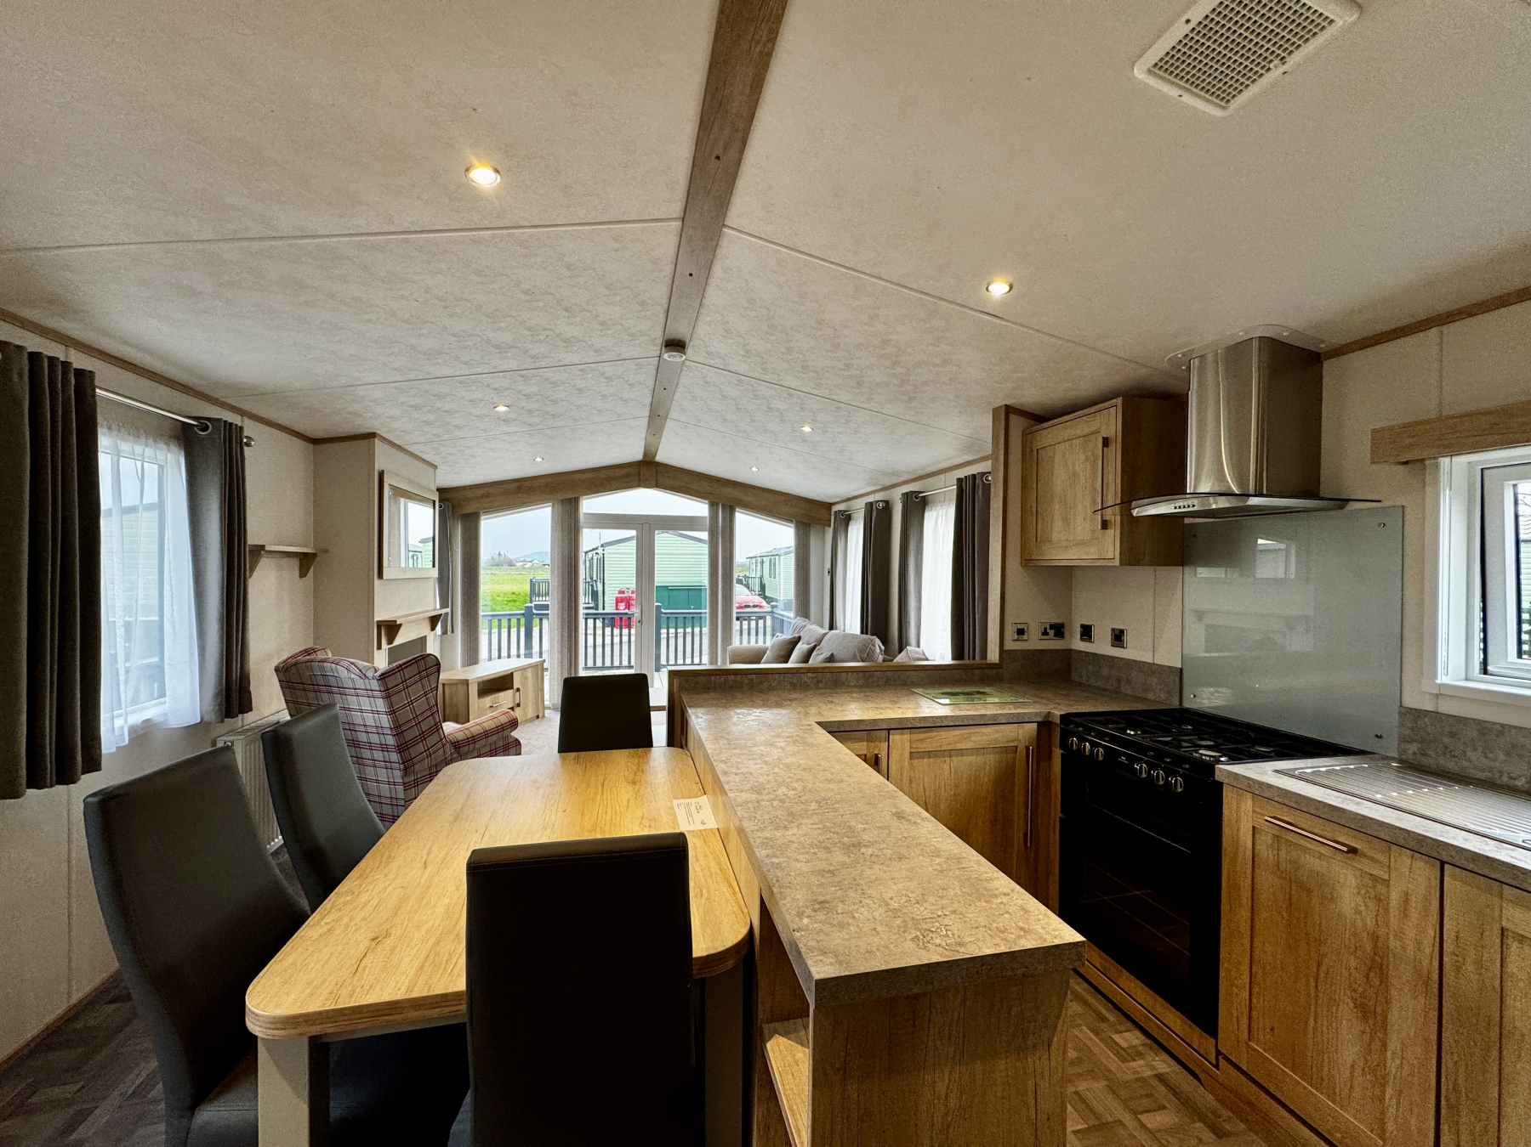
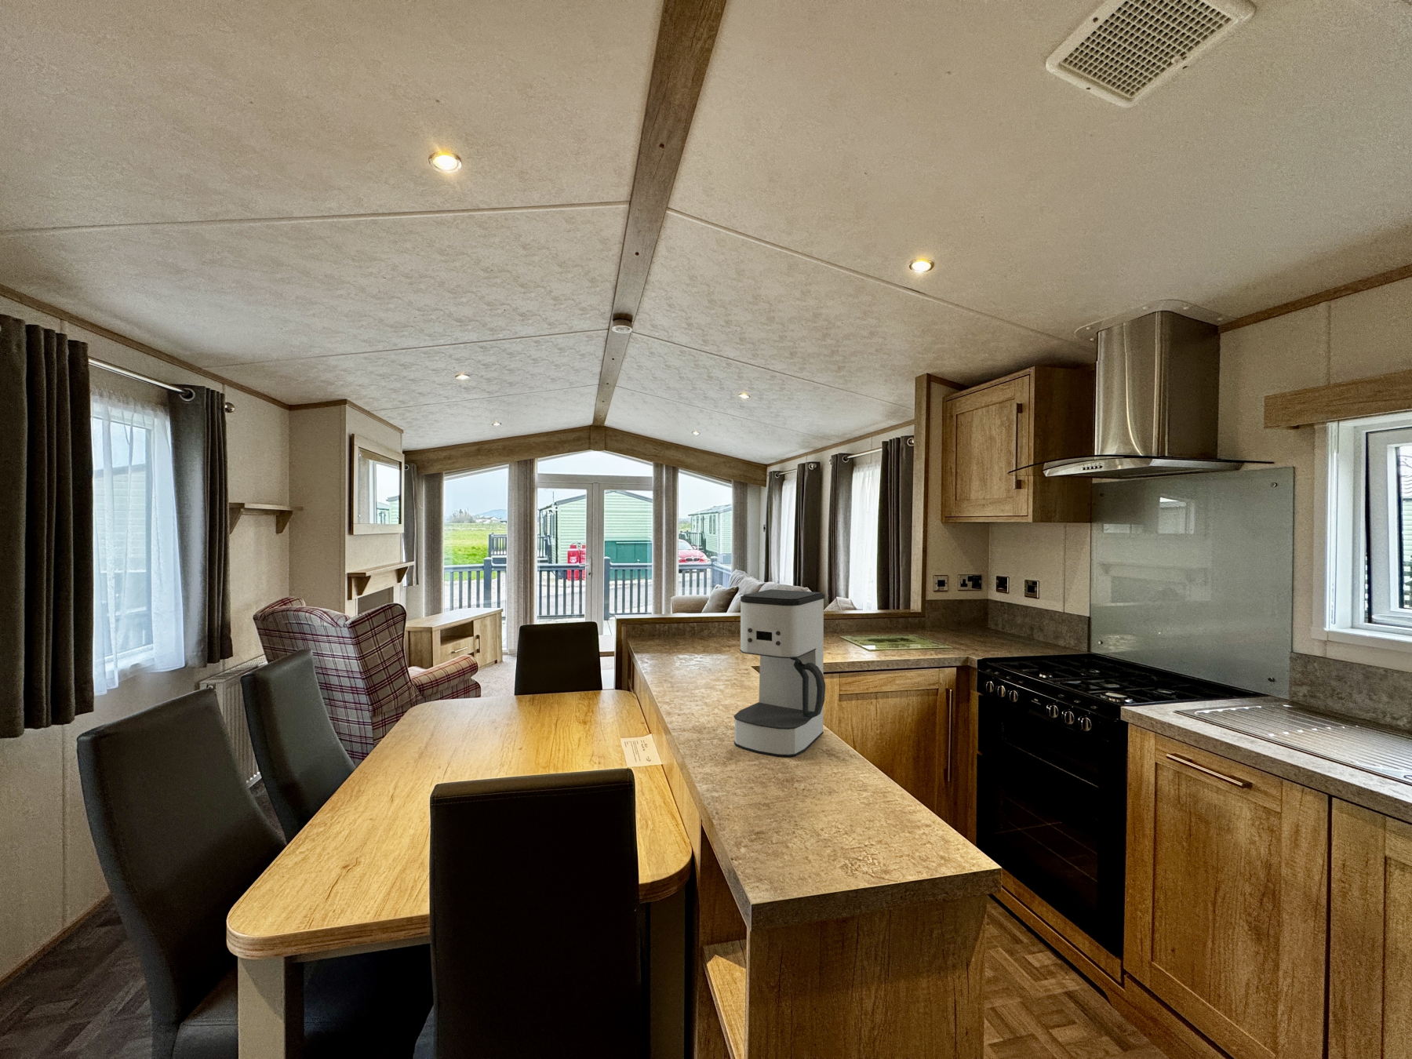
+ coffee maker [734,588,826,758]
